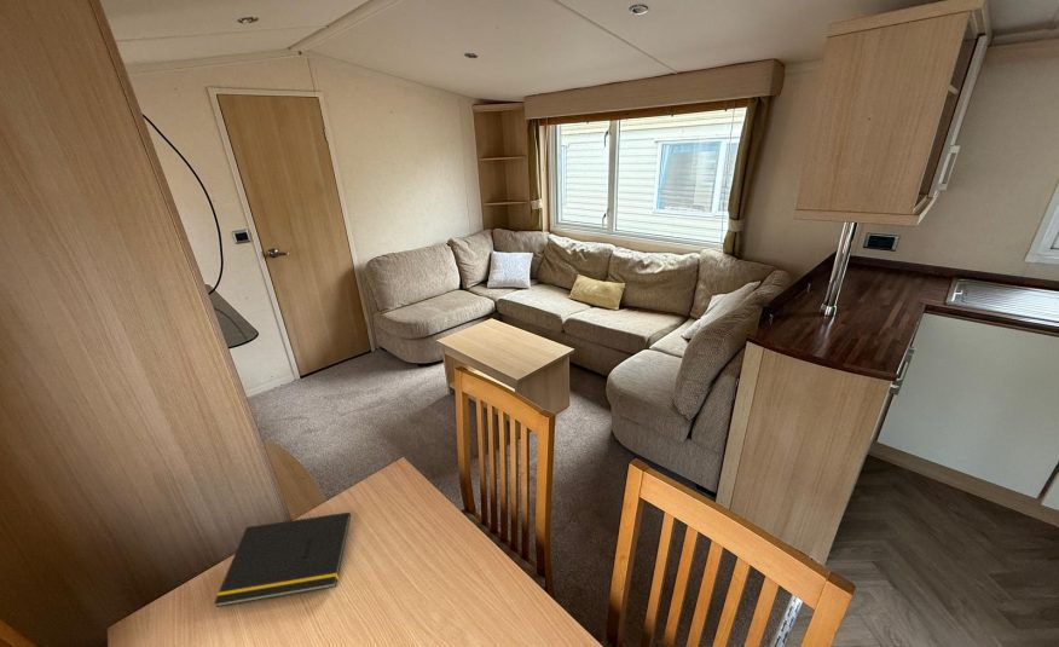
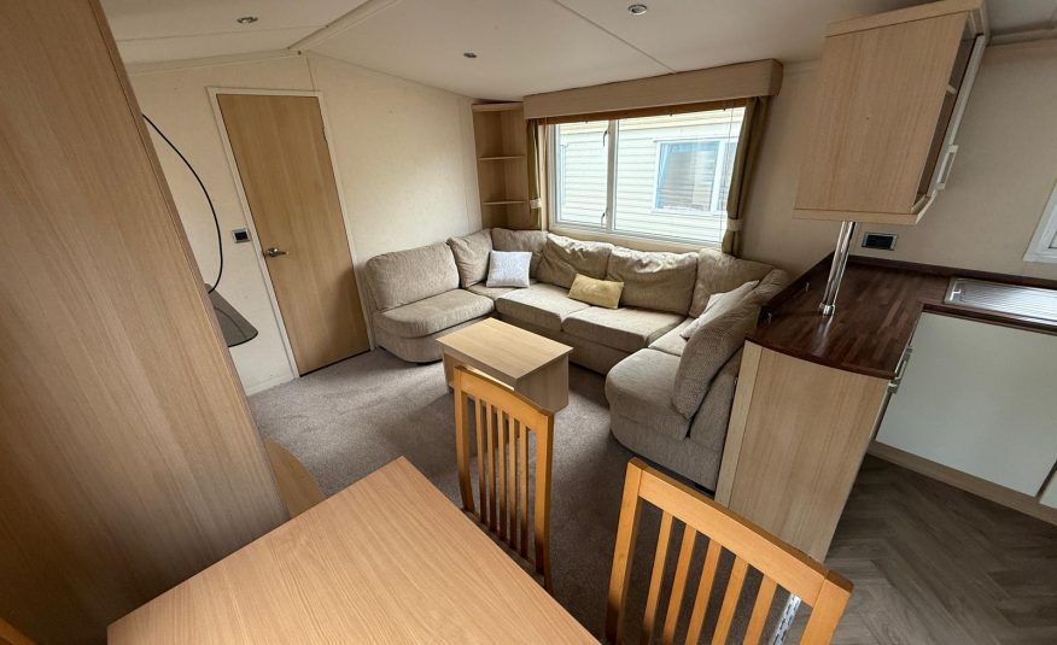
- notepad [213,512,352,608]
